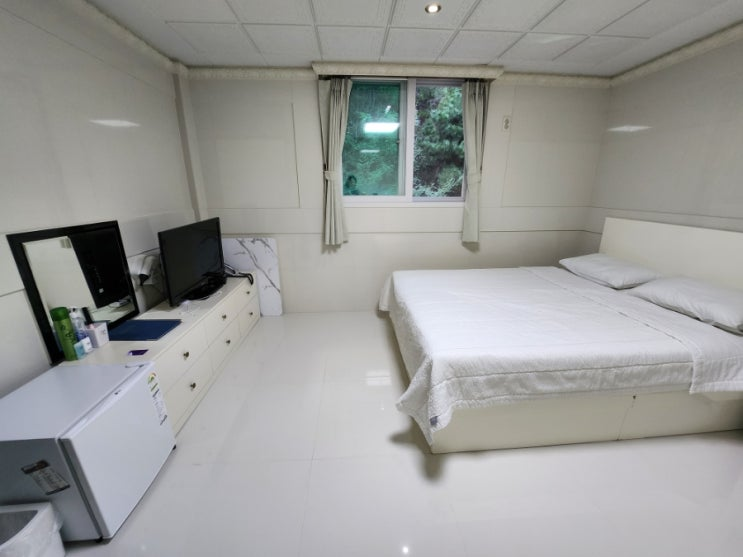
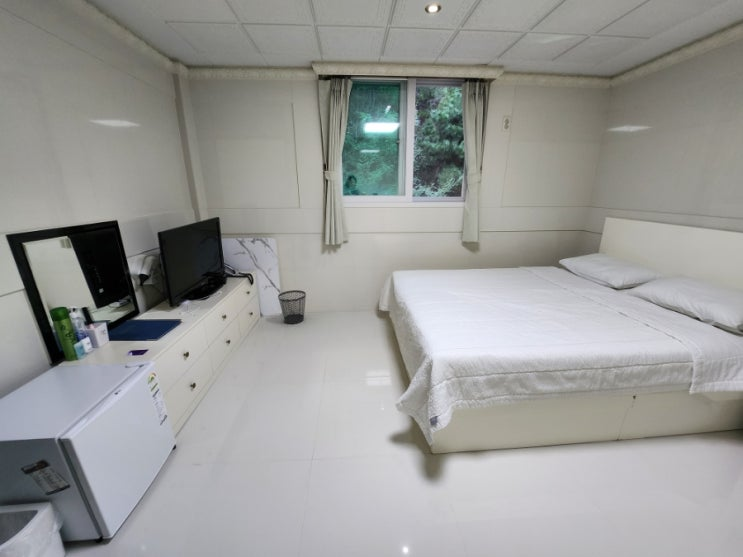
+ wastebasket [277,289,307,325]
